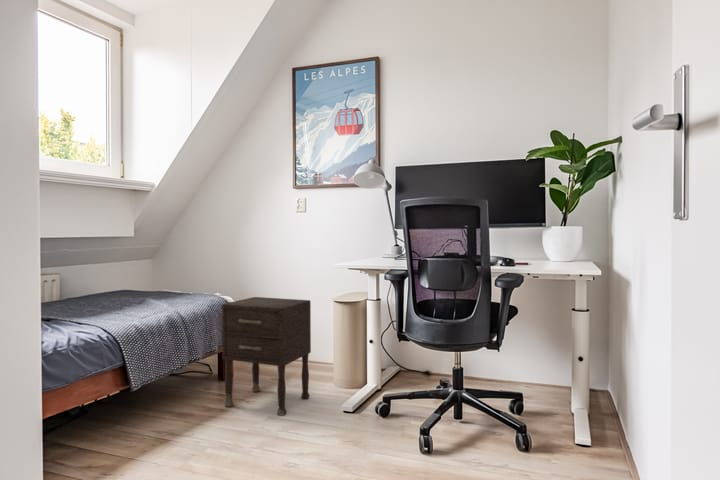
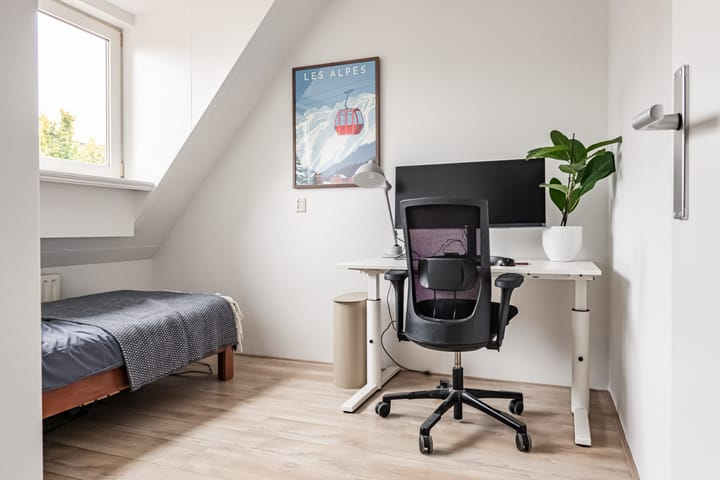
- nightstand [221,296,312,417]
